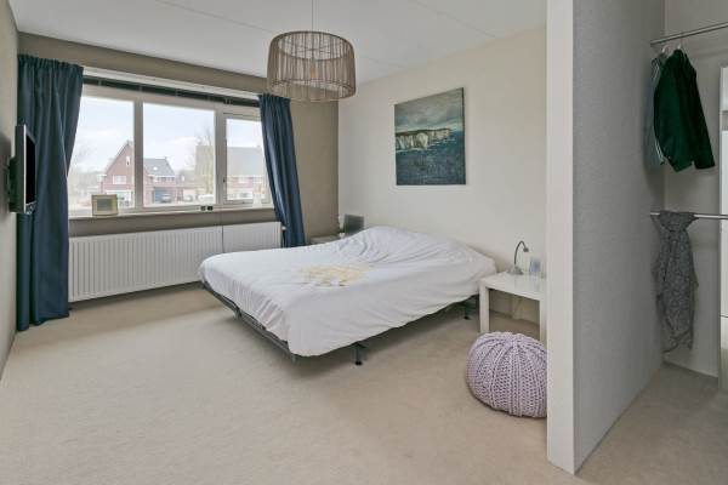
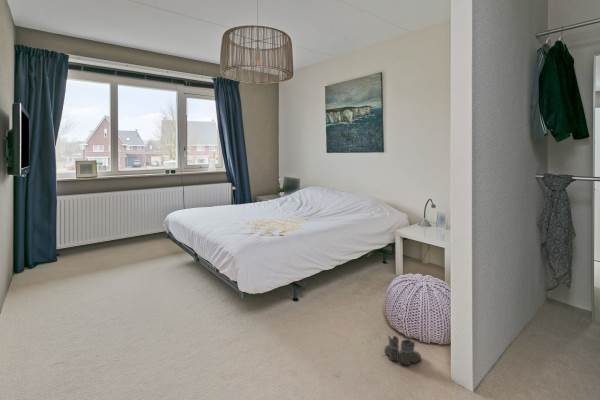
+ boots [382,335,422,368]
